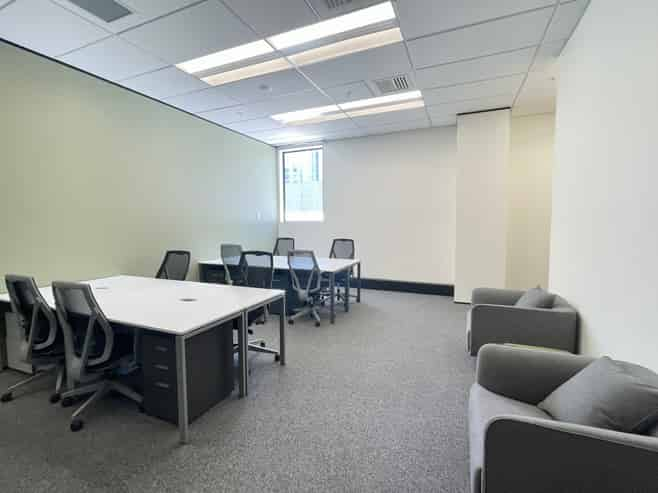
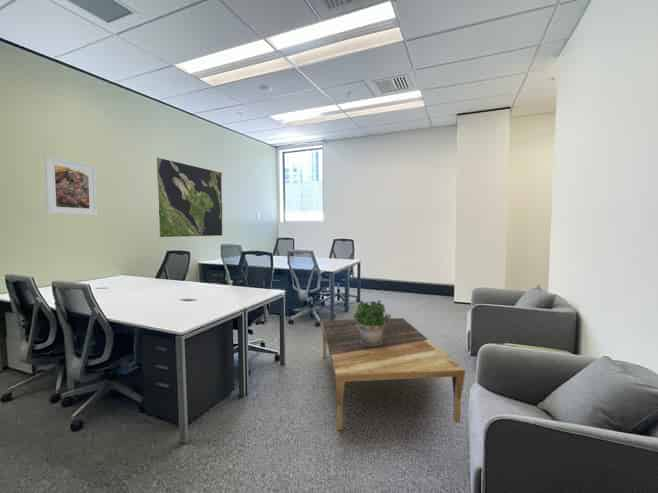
+ world map [156,157,223,238]
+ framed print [43,156,98,217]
+ coffee table [321,317,466,431]
+ potted plant [352,299,393,346]
